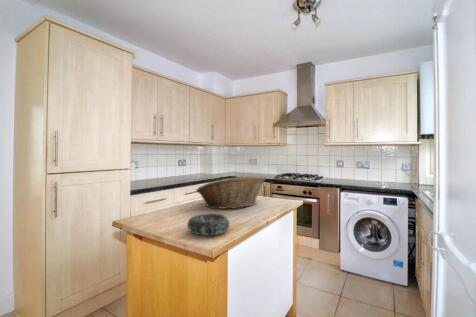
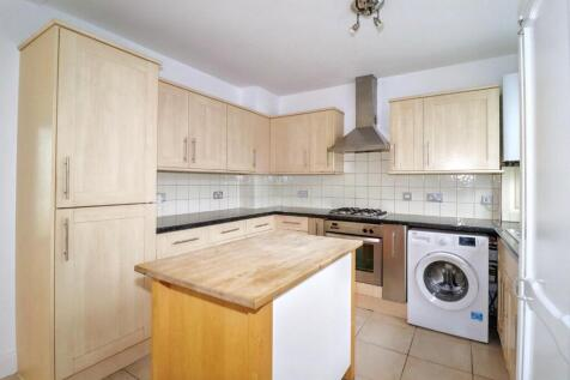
- decorative bowl [186,213,230,237]
- fruit basket [195,175,267,210]
